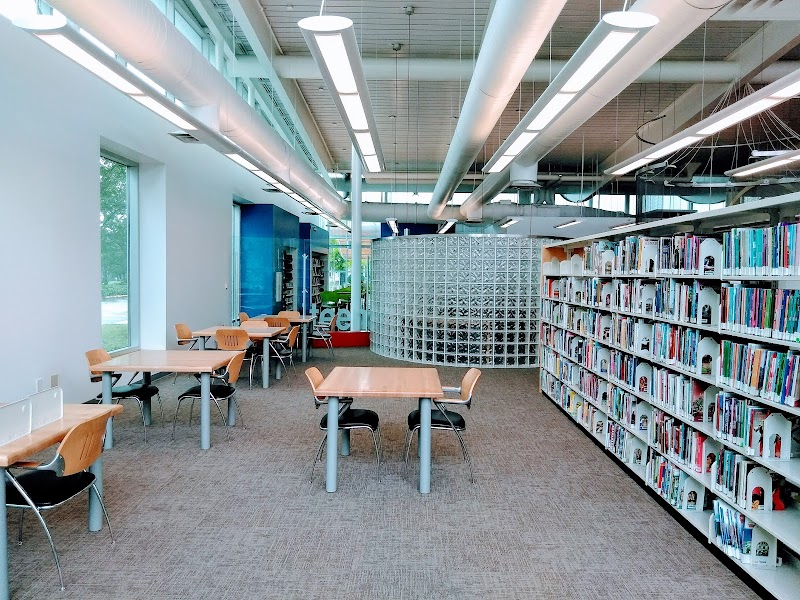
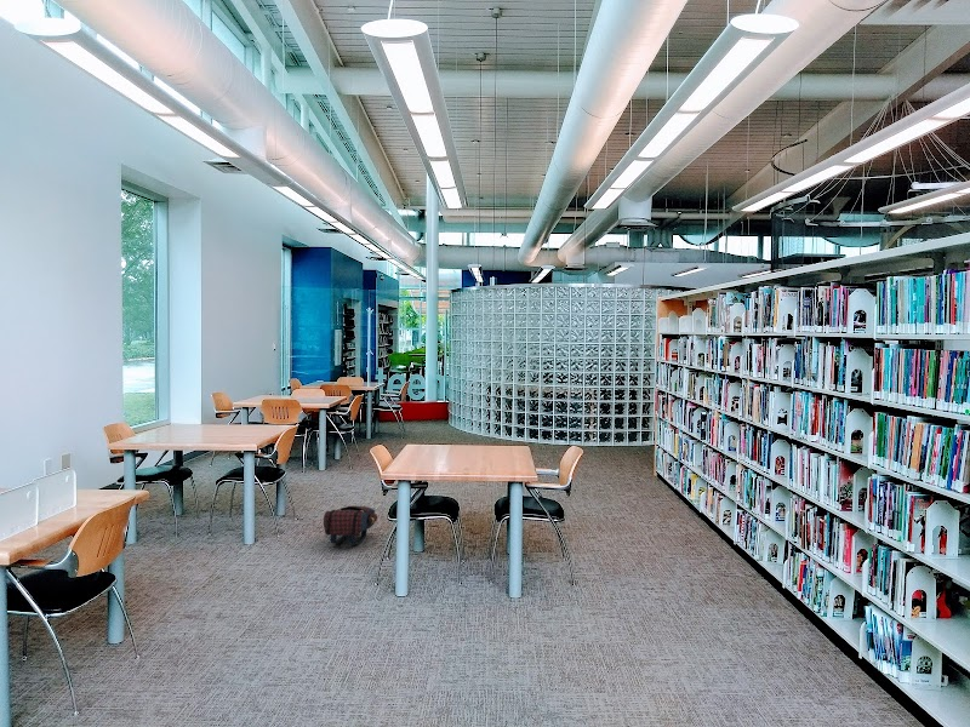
+ satchel [323,504,378,545]
